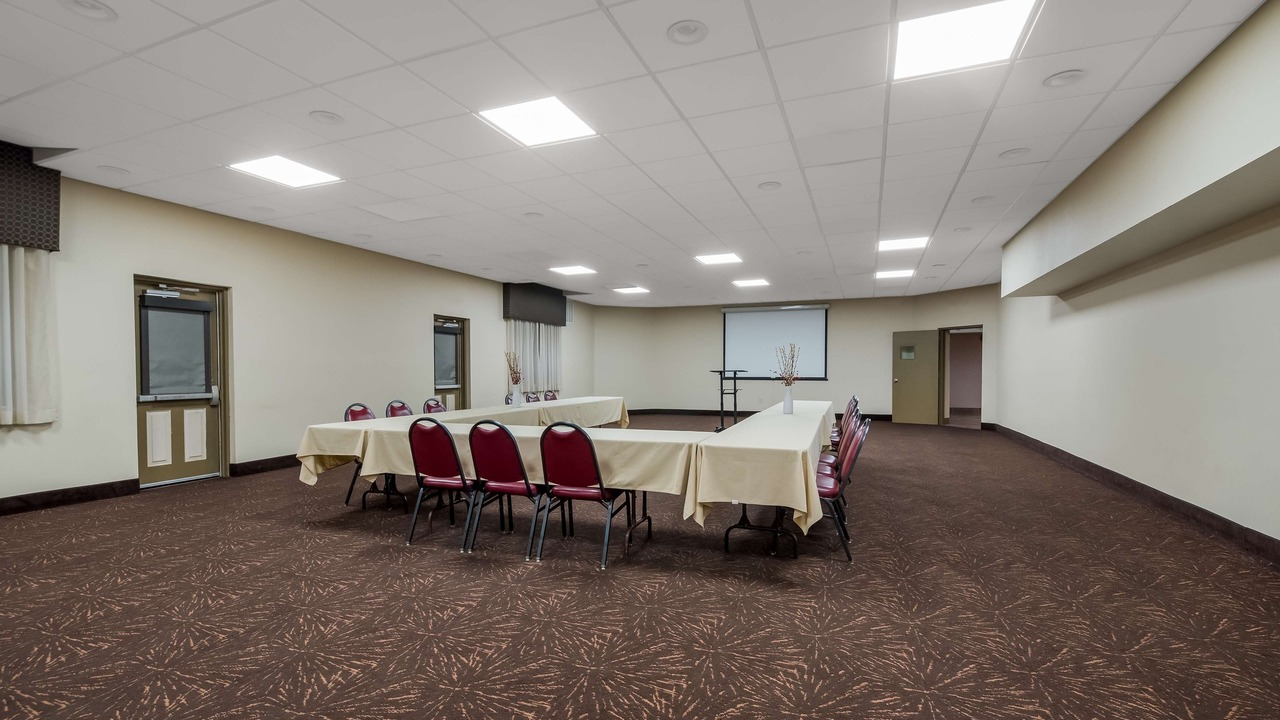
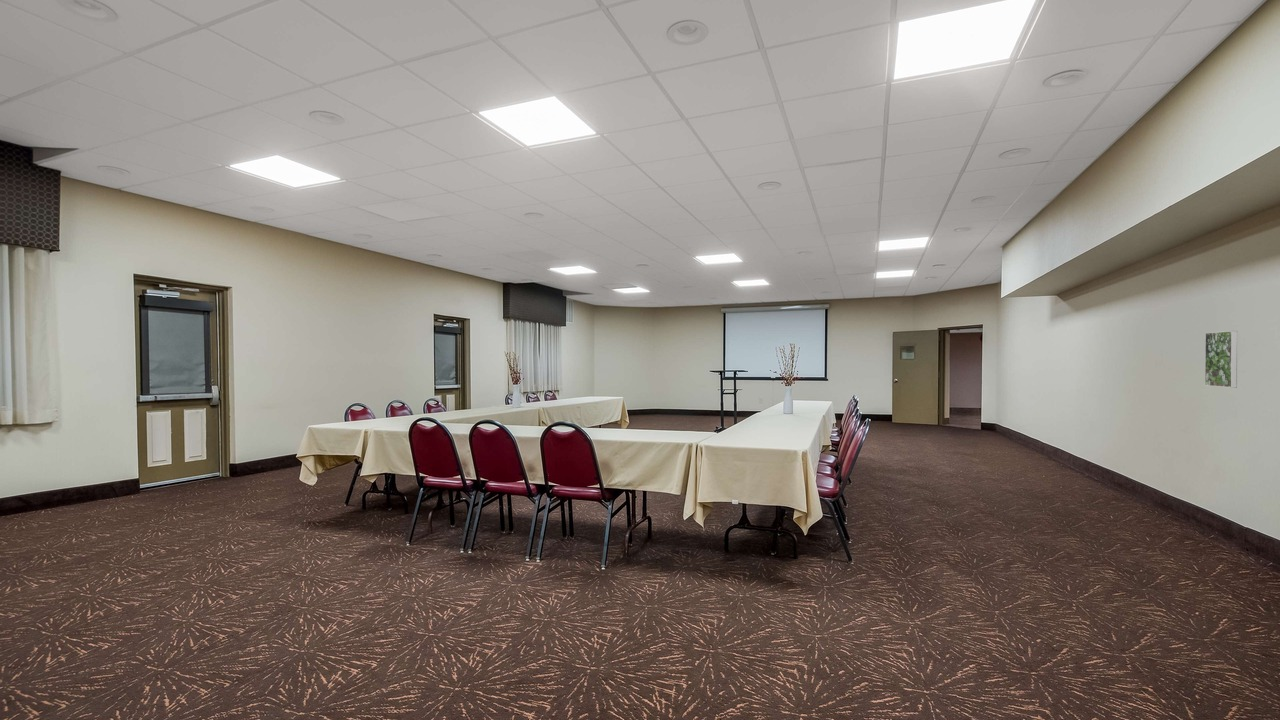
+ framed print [1204,330,1238,389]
